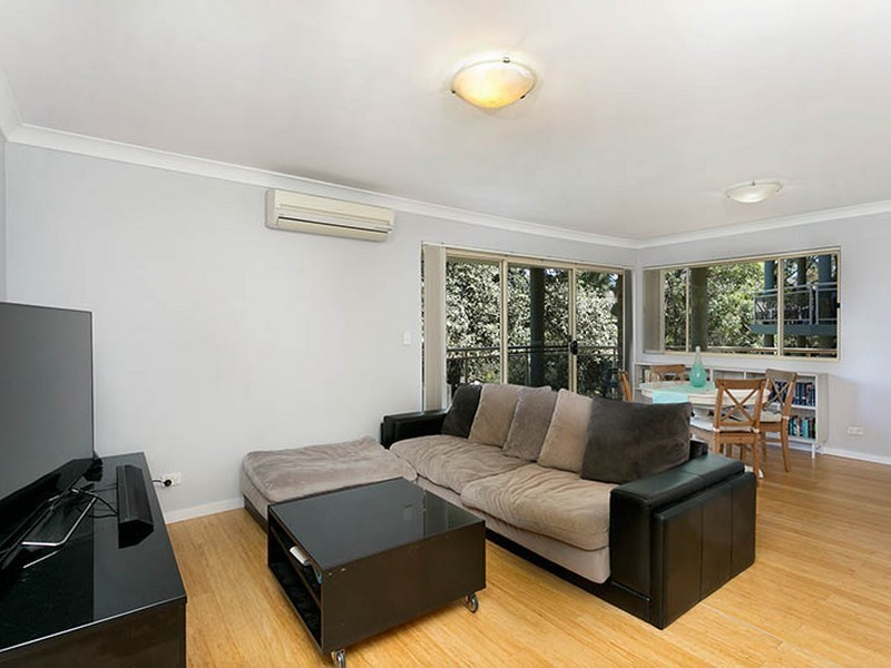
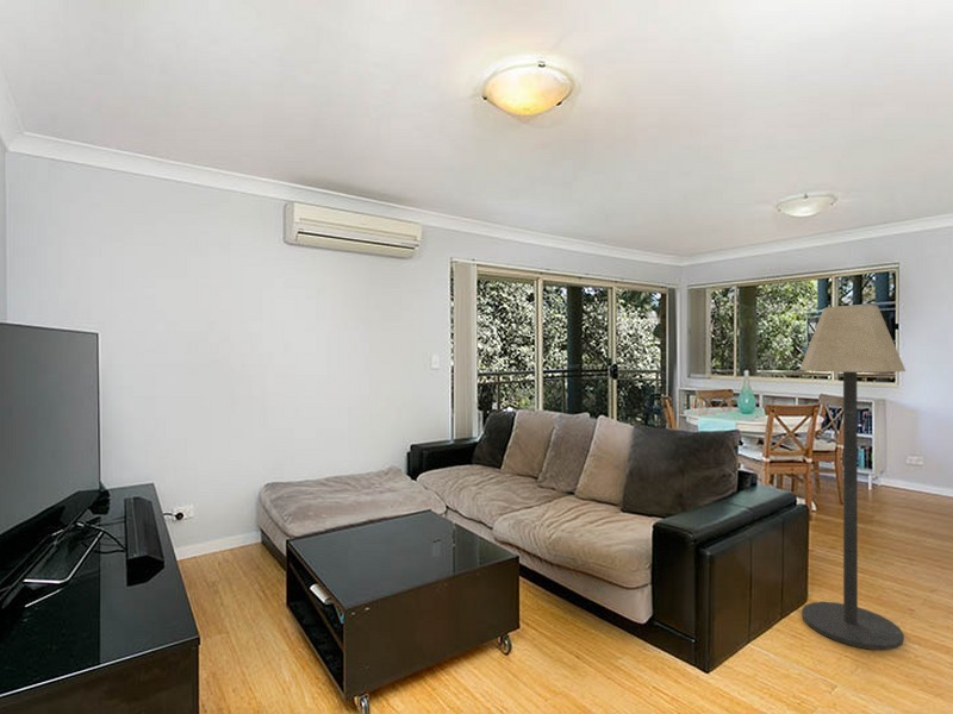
+ floor lamp [798,303,907,651]
